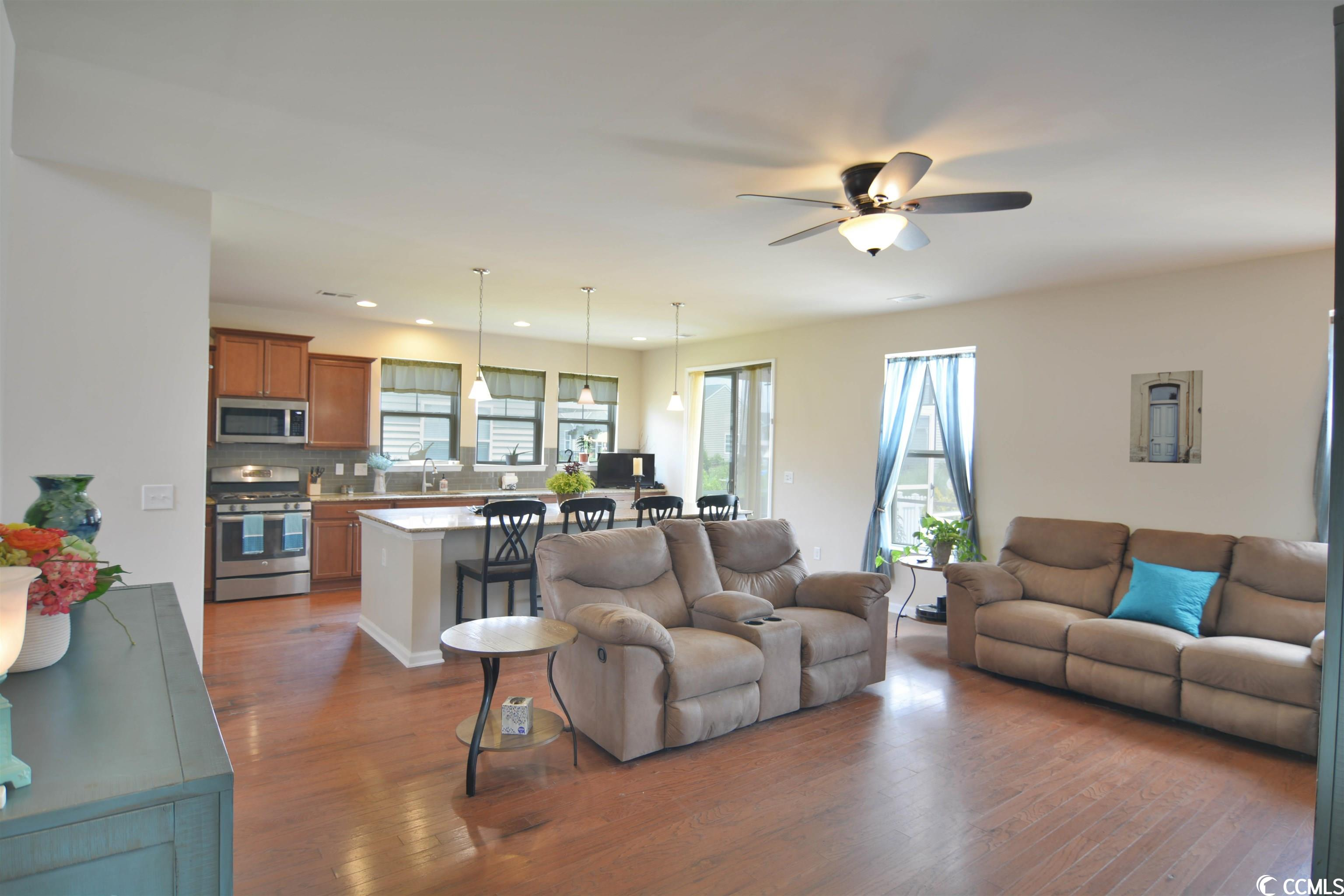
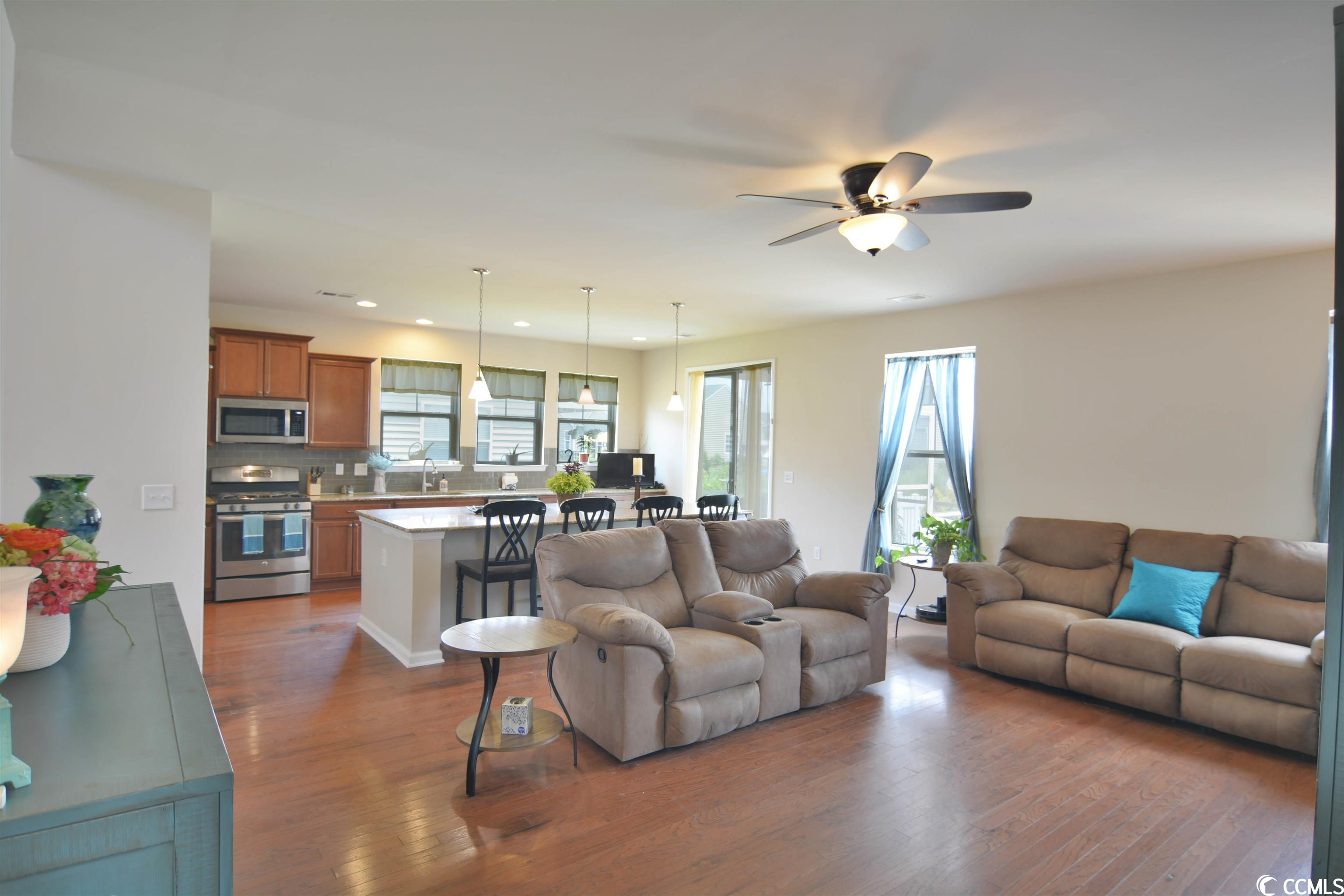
- wall art [1129,370,1204,464]
